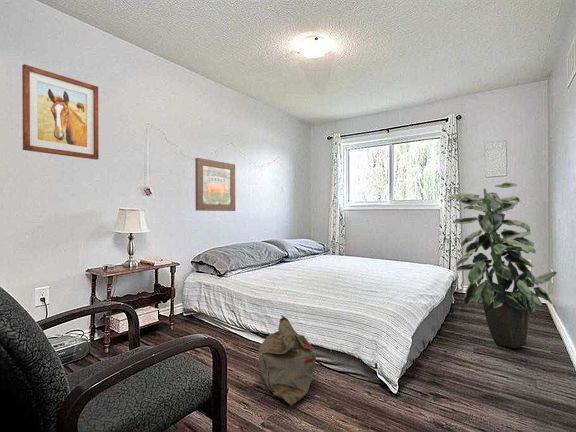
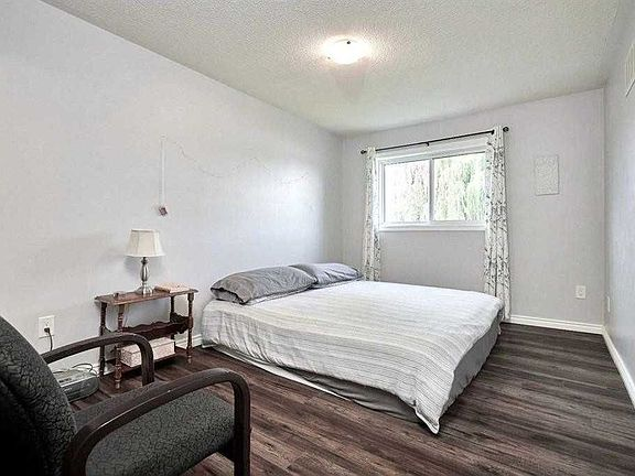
- wall art [194,157,236,212]
- wall art [21,63,100,161]
- bag [258,314,317,407]
- indoor plant [447,182,558,349]
